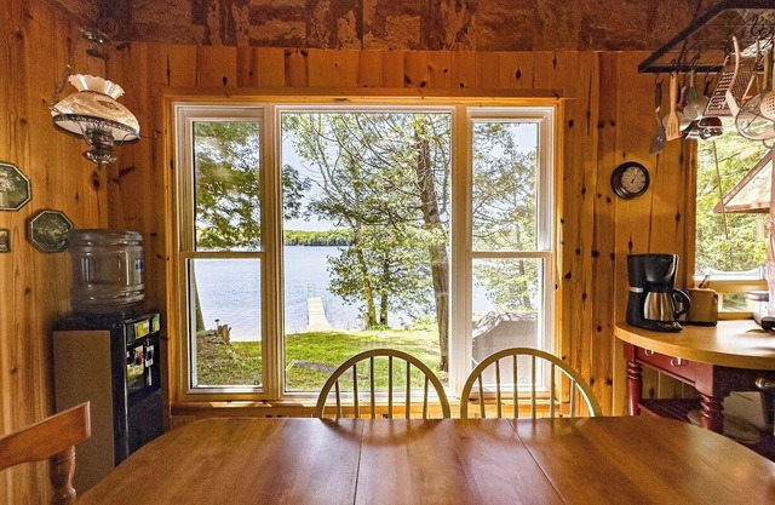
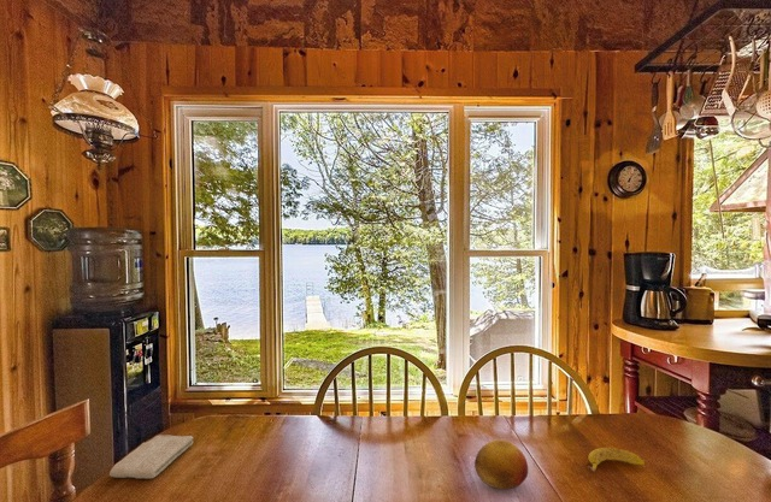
+ fruit [473,438,529,490]
+ banana [587,447,646,472]
+ washcloth [108,433,195,479]
